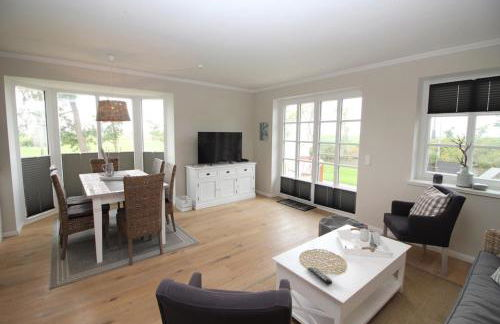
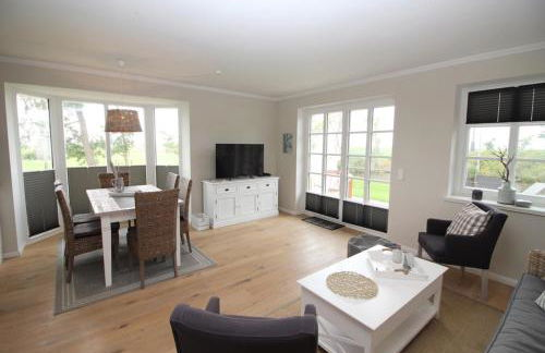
- remote control [307,266,333,286]
